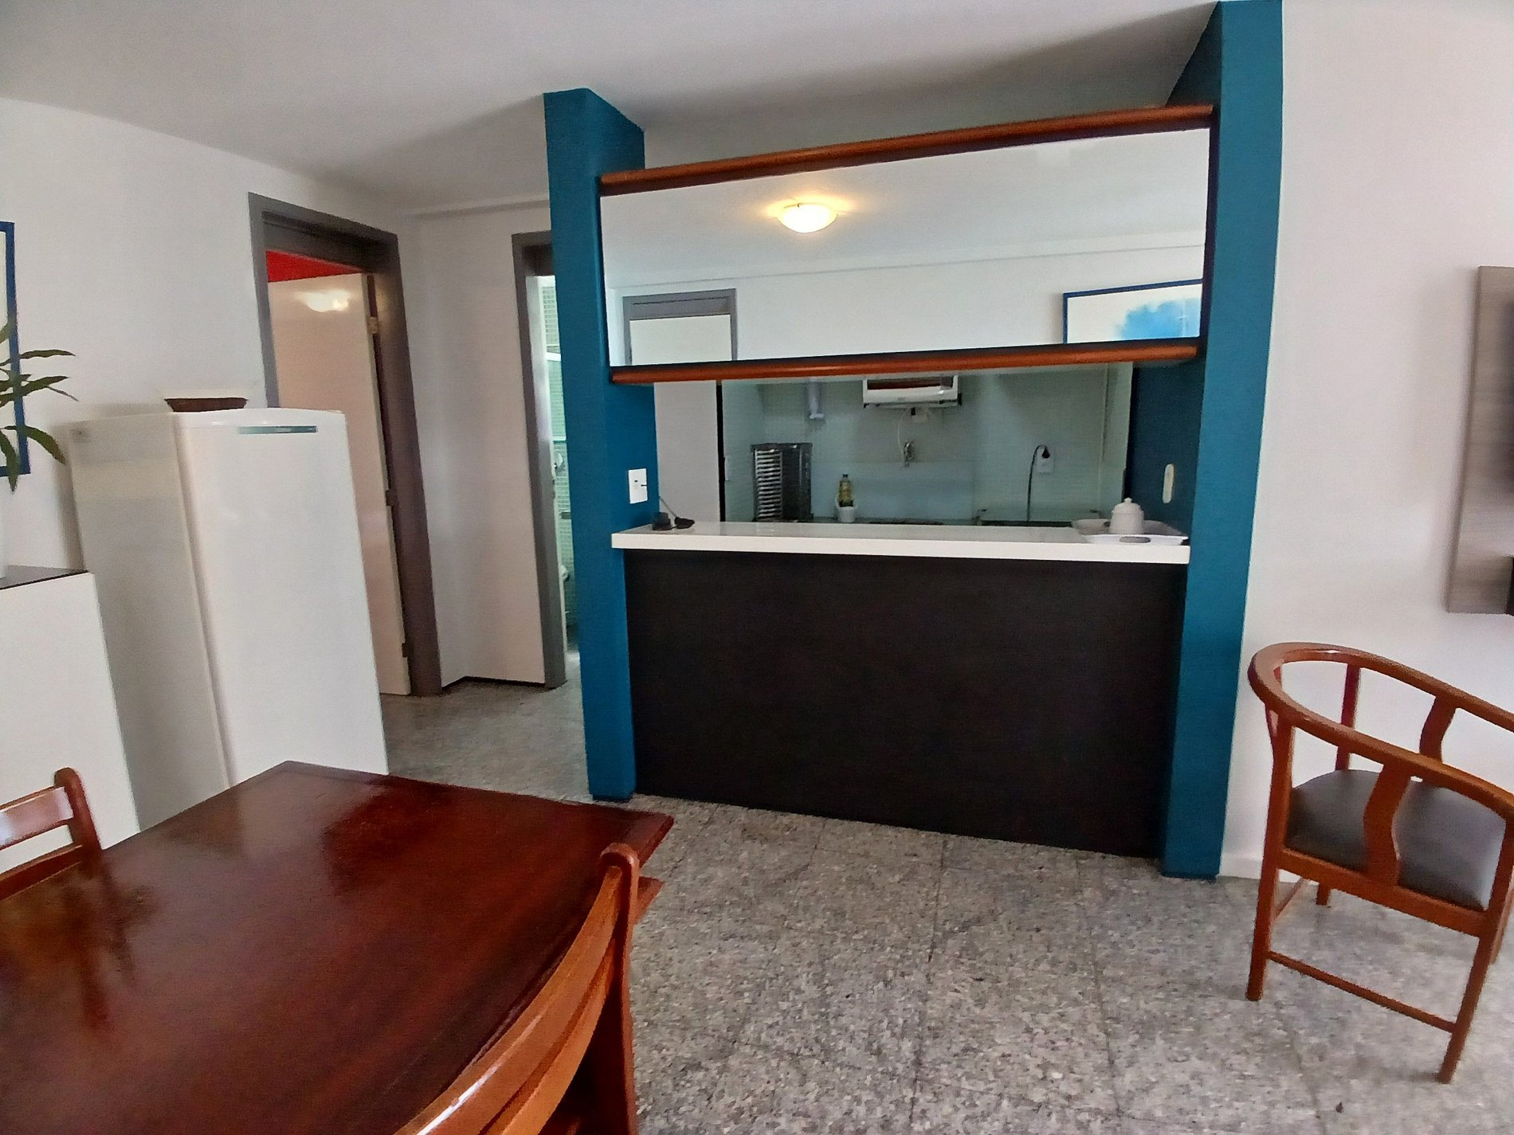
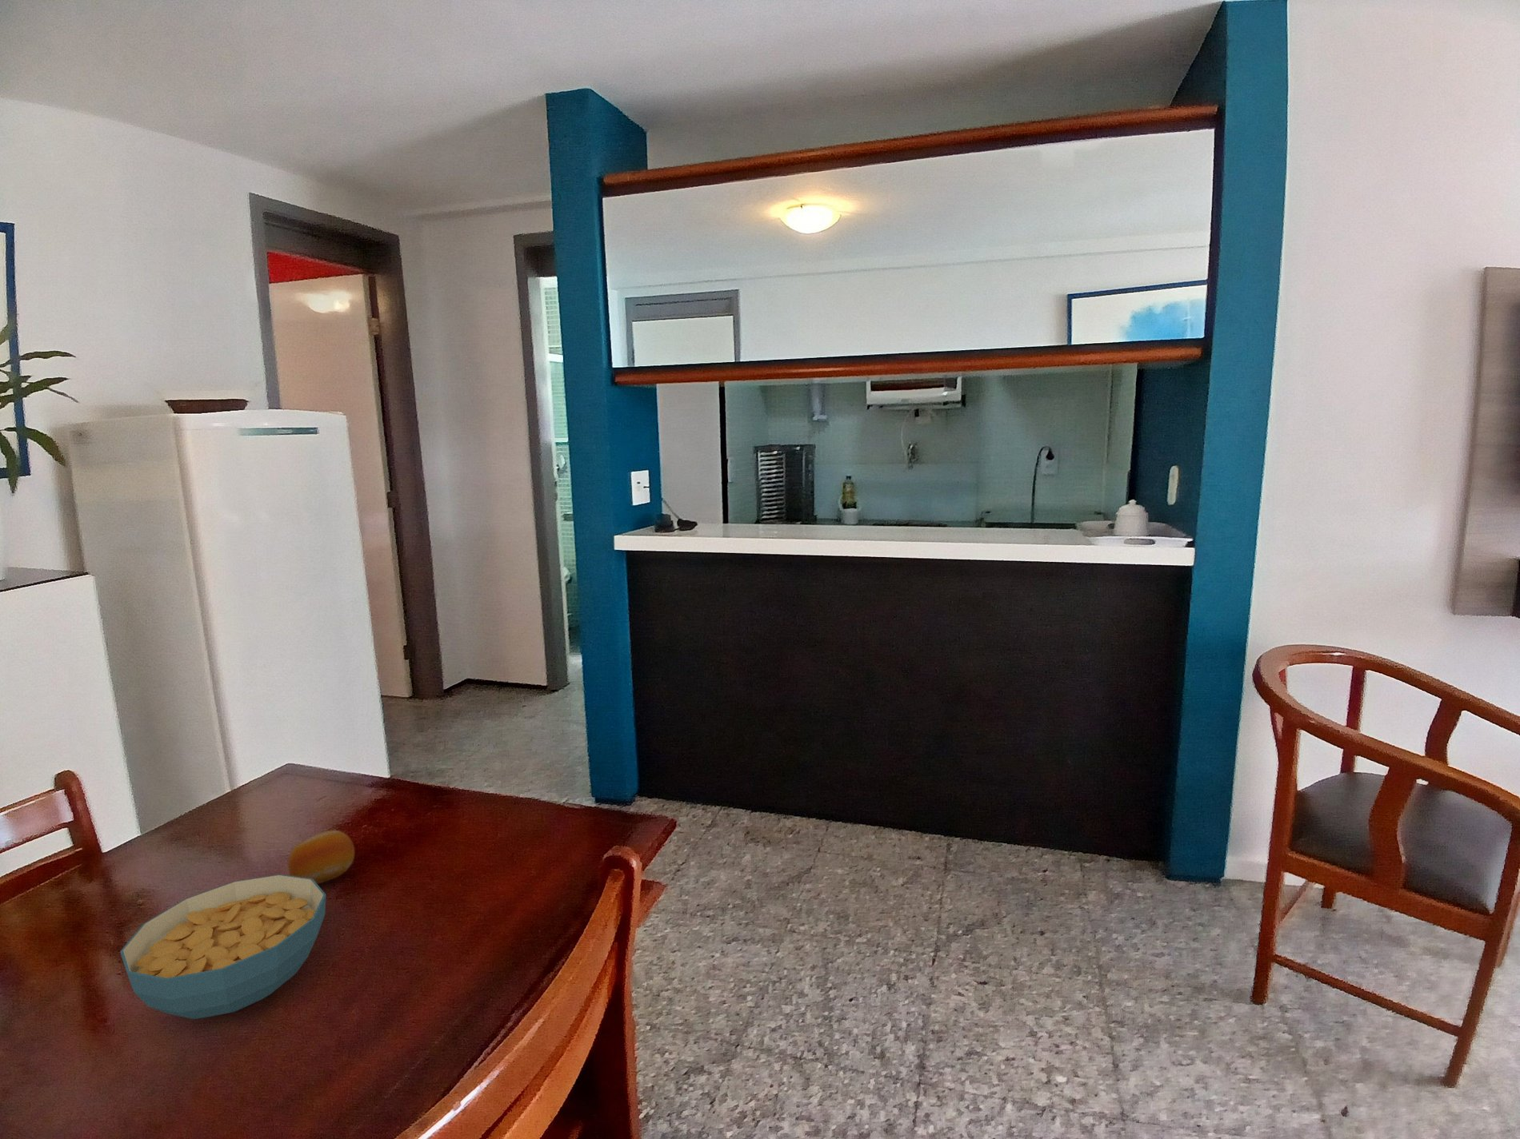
+ fruit [287,829,355,885]
+ cereal bowl [120,873,327,1019]
